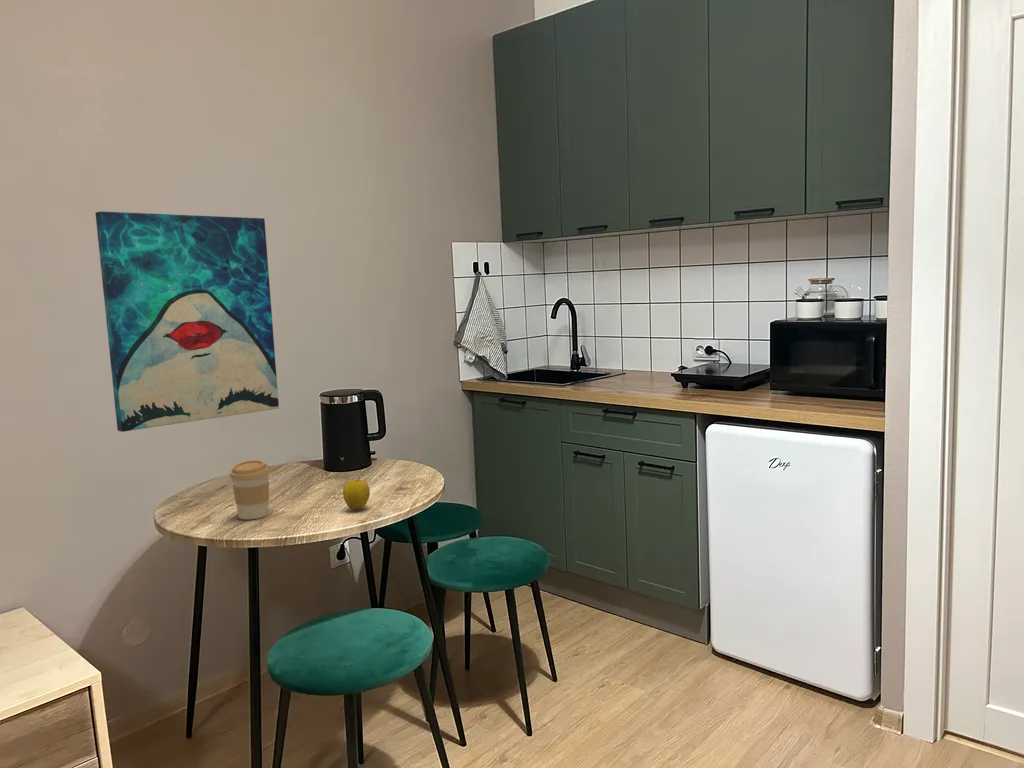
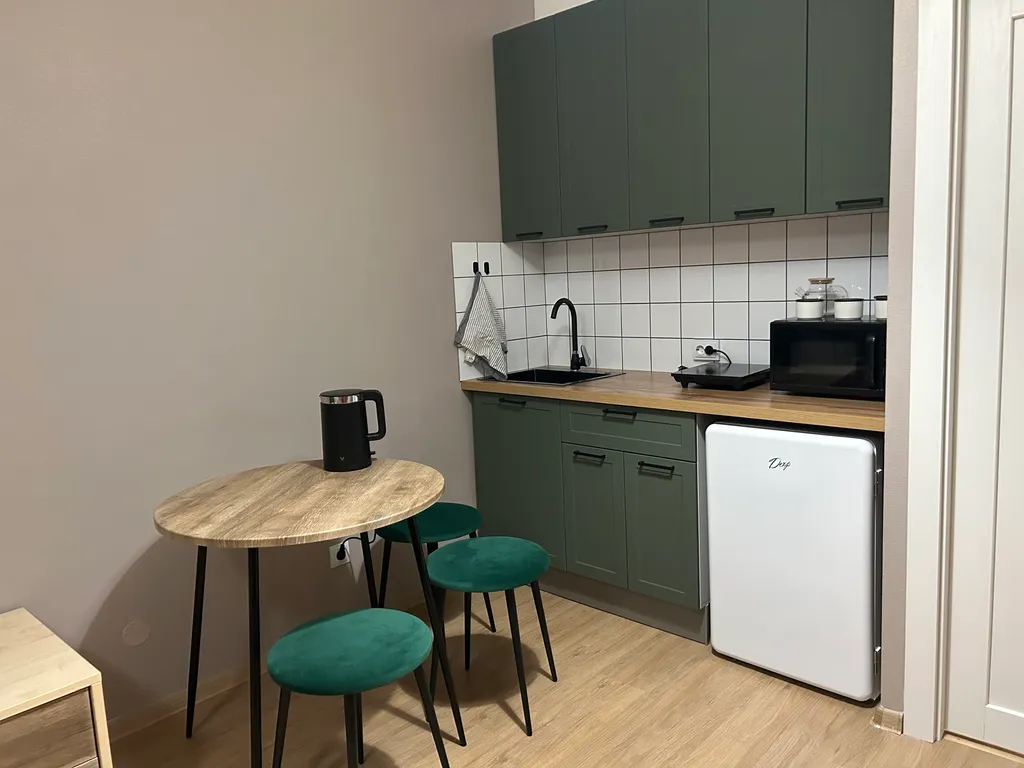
- apple [342,477,371,510]
- coffee cup [229,459,271,520]
- wall art [95,210,280,433]
